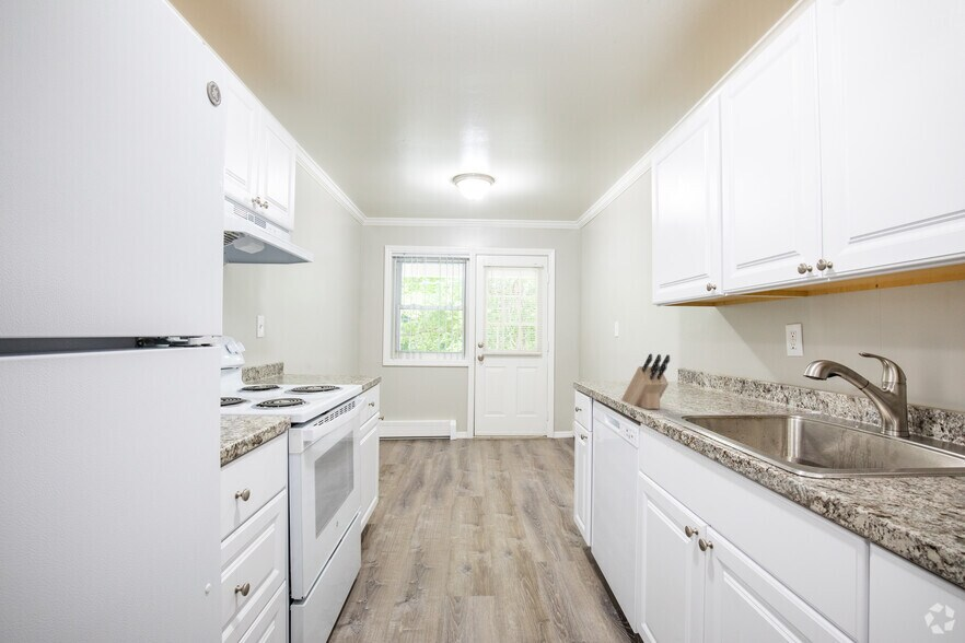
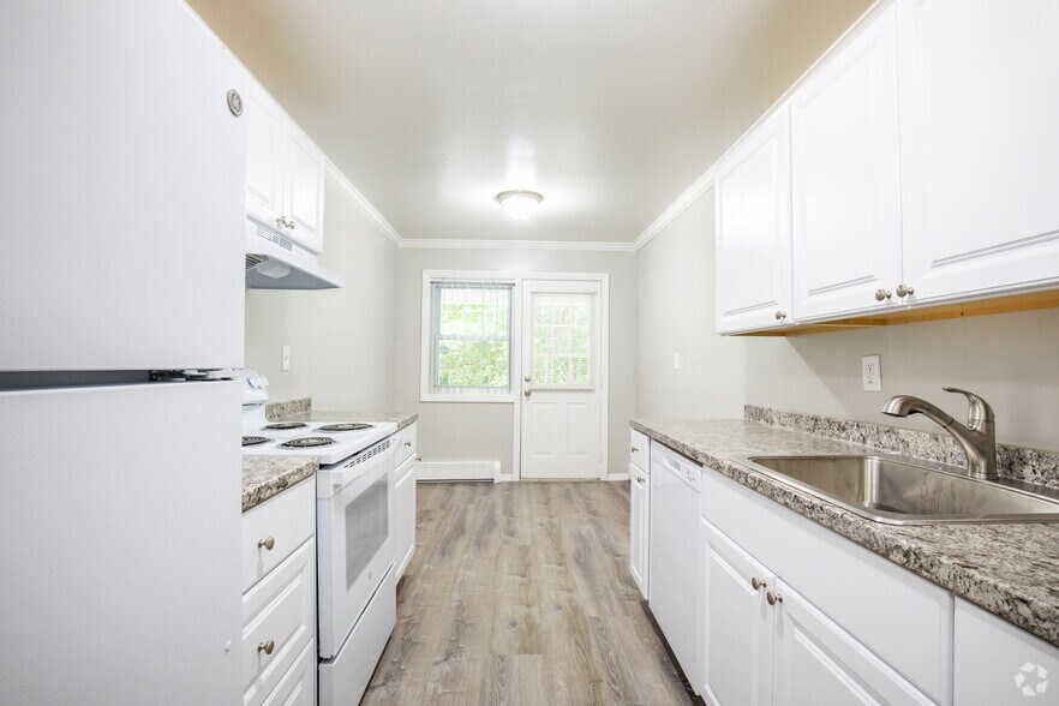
- knife block [620,353,671,410]
